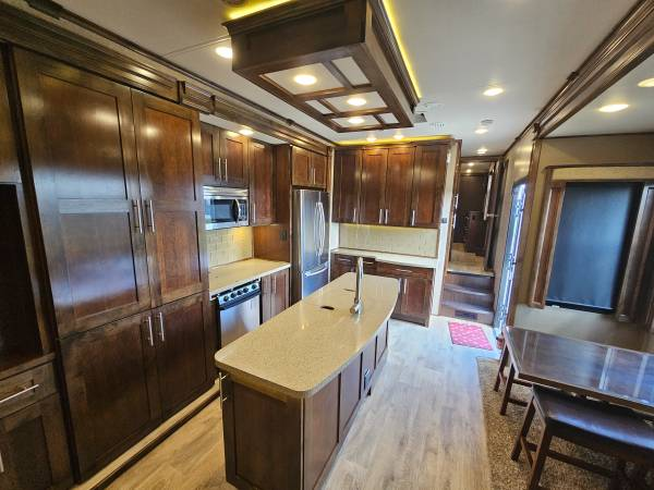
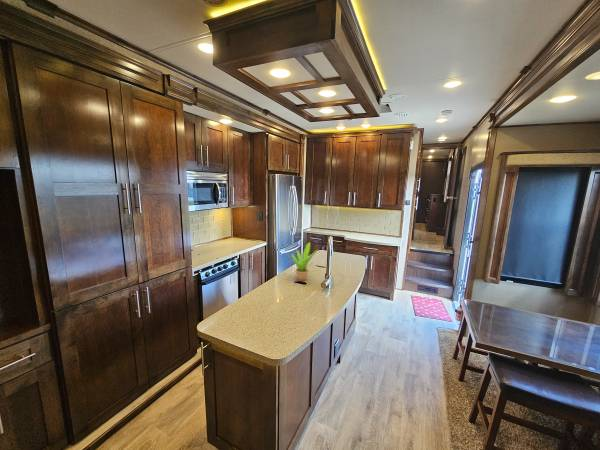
+ potted plant [287,241,320,281]
